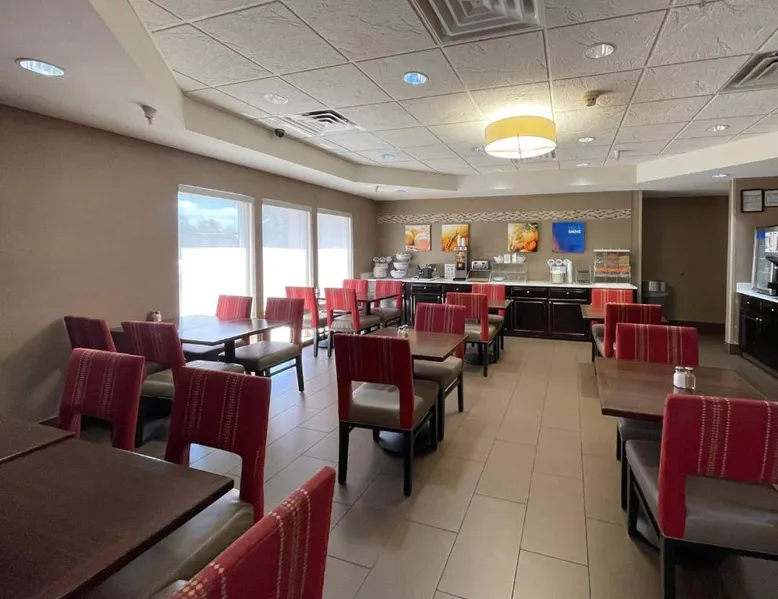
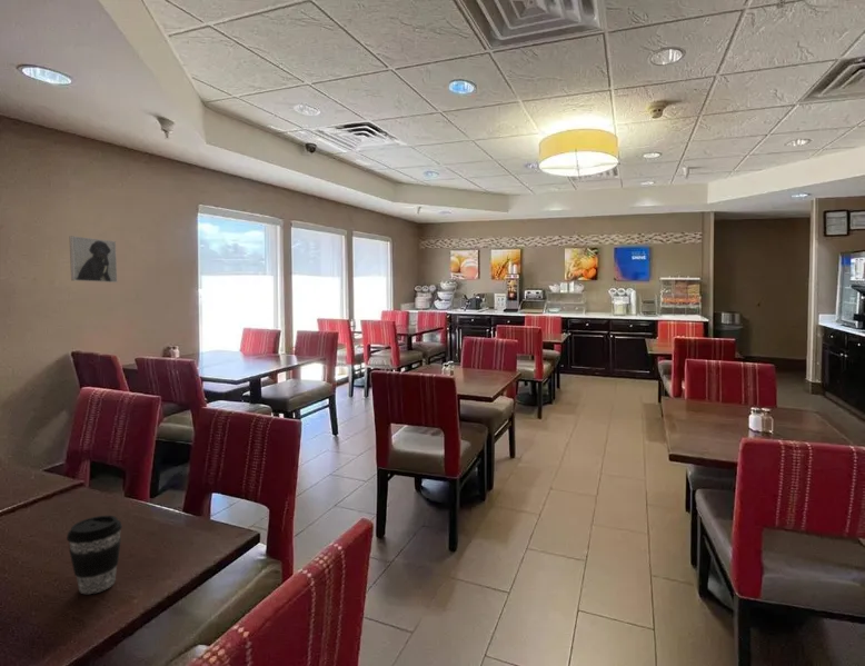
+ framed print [69,235,118,284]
+ coffee cup [66,515,123,595]
